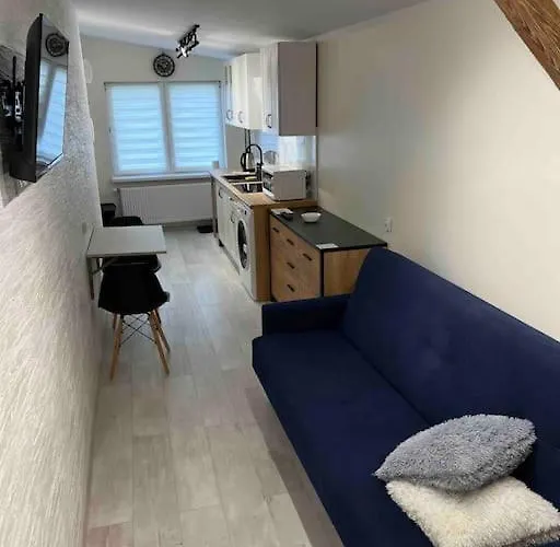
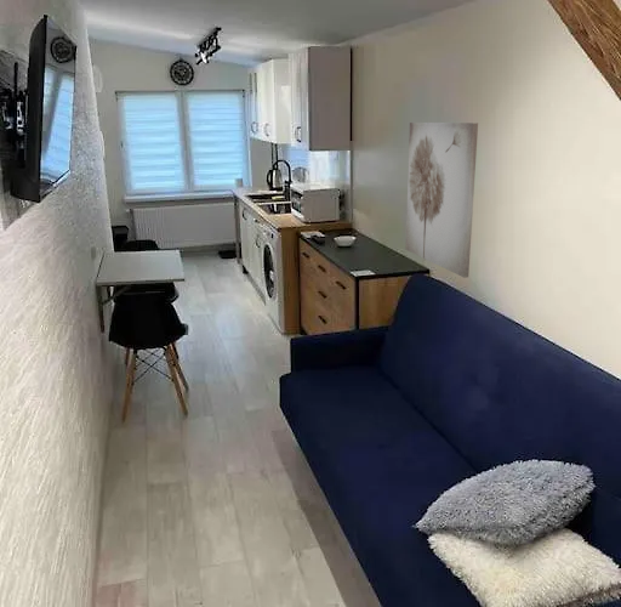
+ wall art [405,121,479,279]
